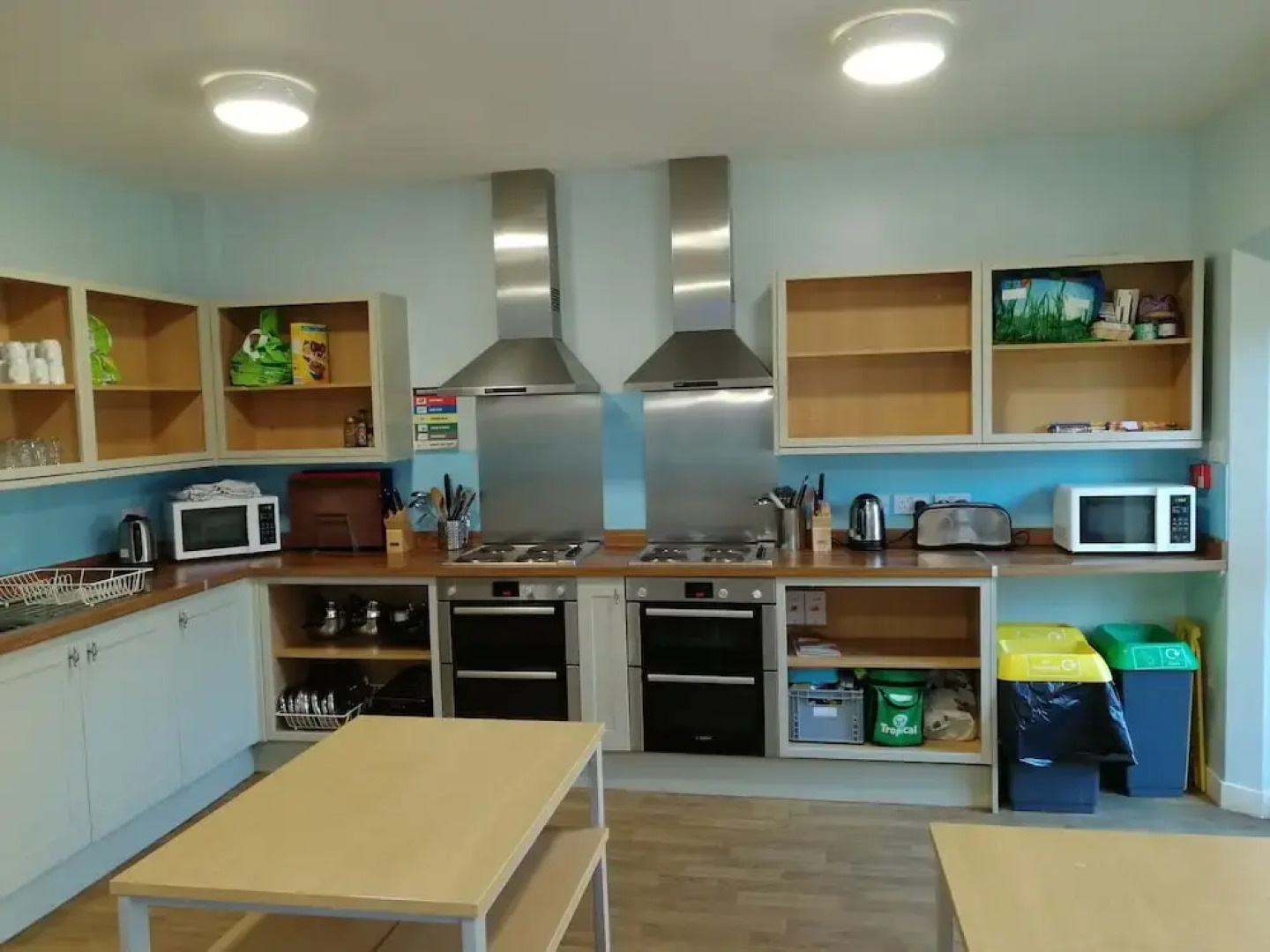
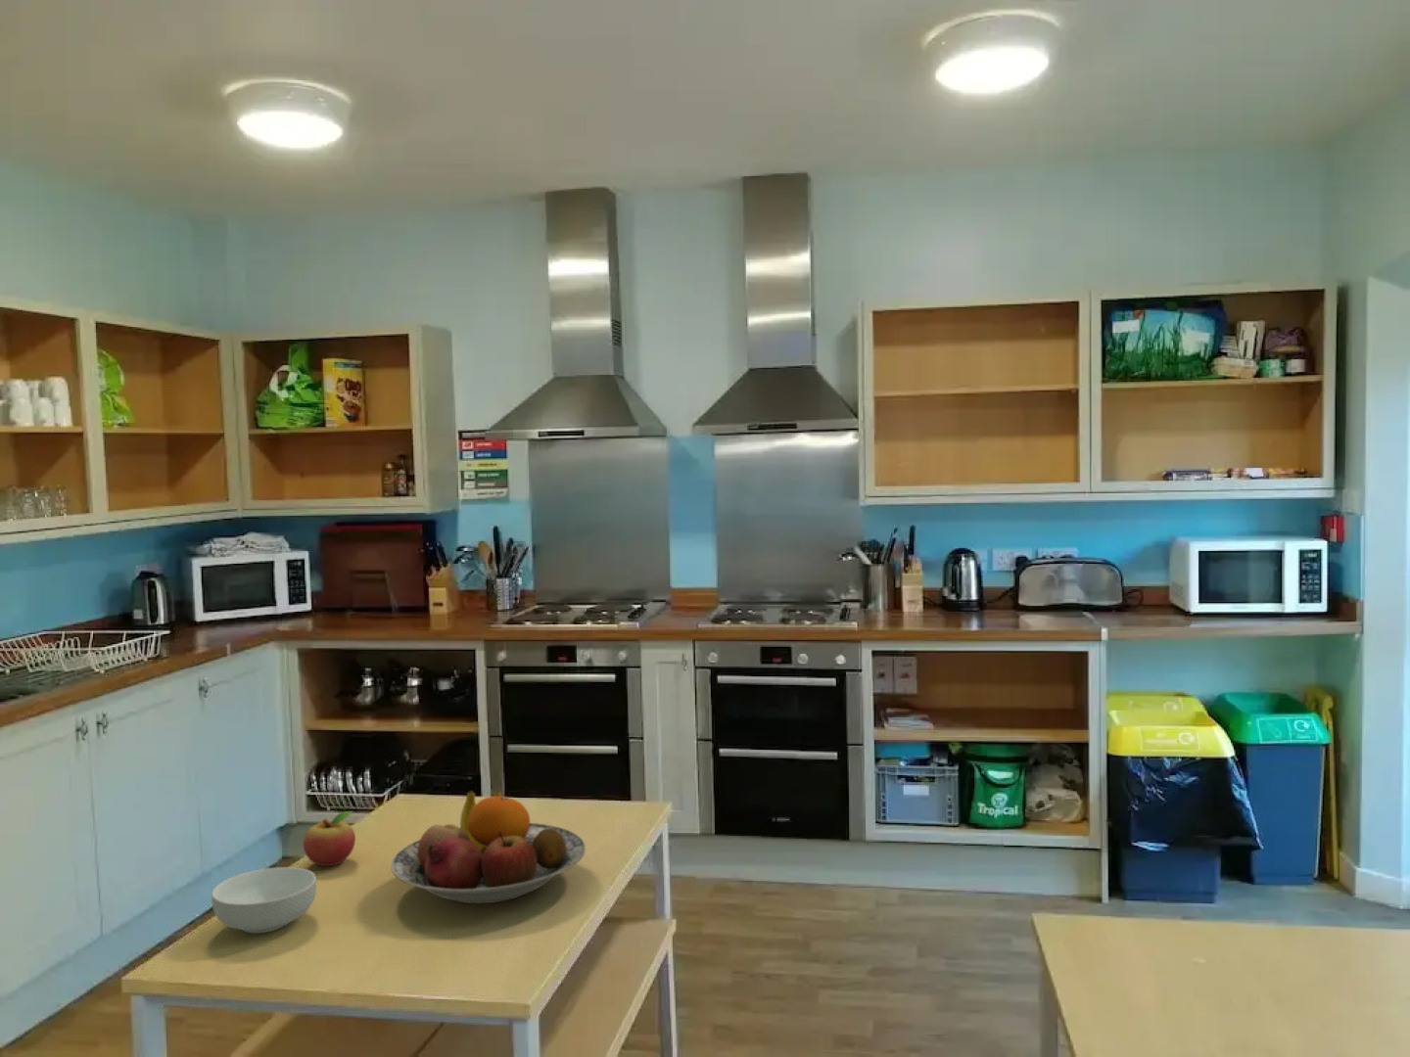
+ fruit [303,811,356,867]
+ fruit bowl [390,789,586,904]
+ cereal bowl [211,866,318,935]
